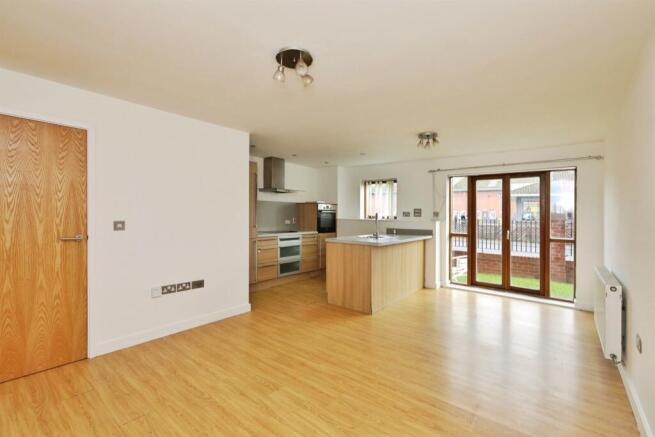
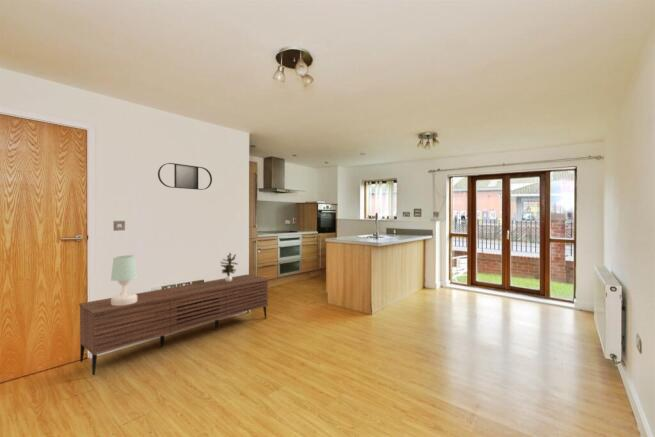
+ table lamp [110,254,138,305]
+ potted plant [219,251,239,282]
+ sideboard [78,273,270,376]
+ home mirror [157,162,213,191]
